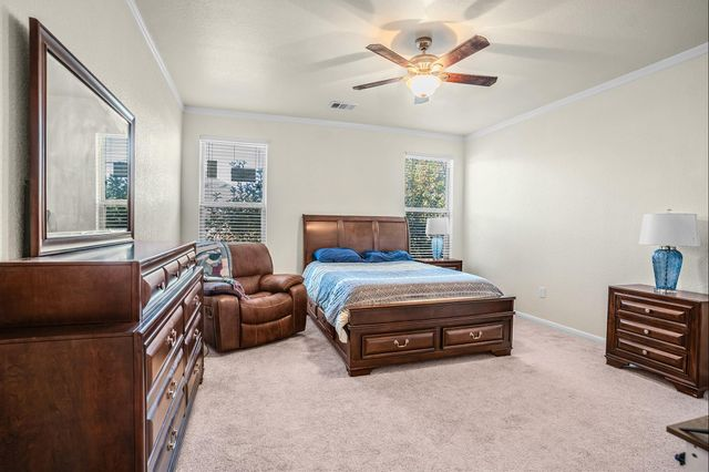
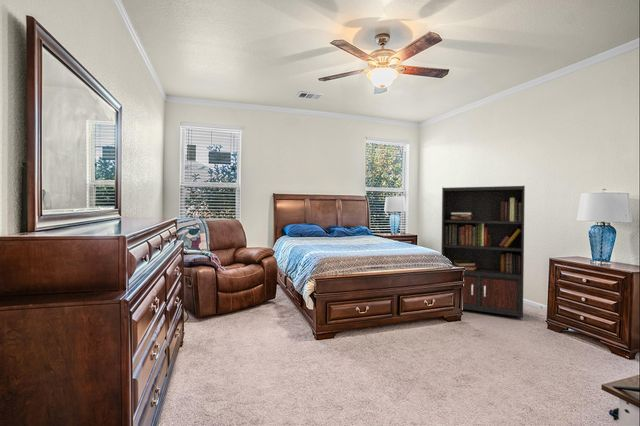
+ bookcase [441,185,544,319]
